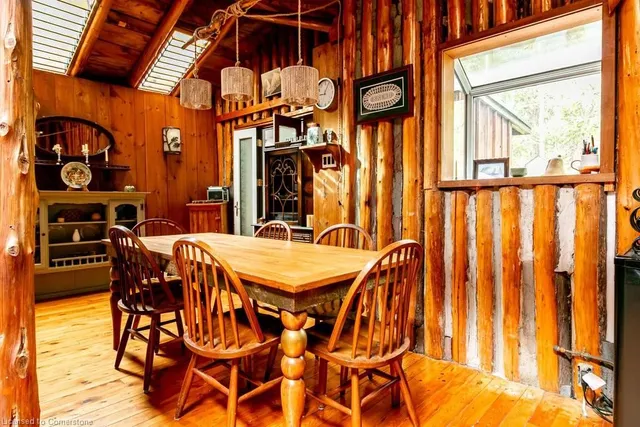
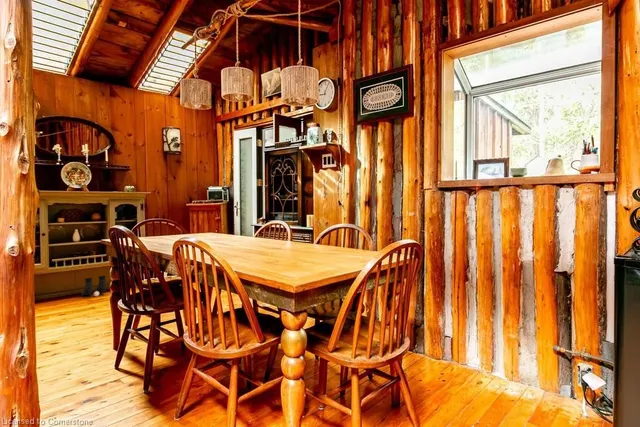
+ boots [80,275,107,297]
